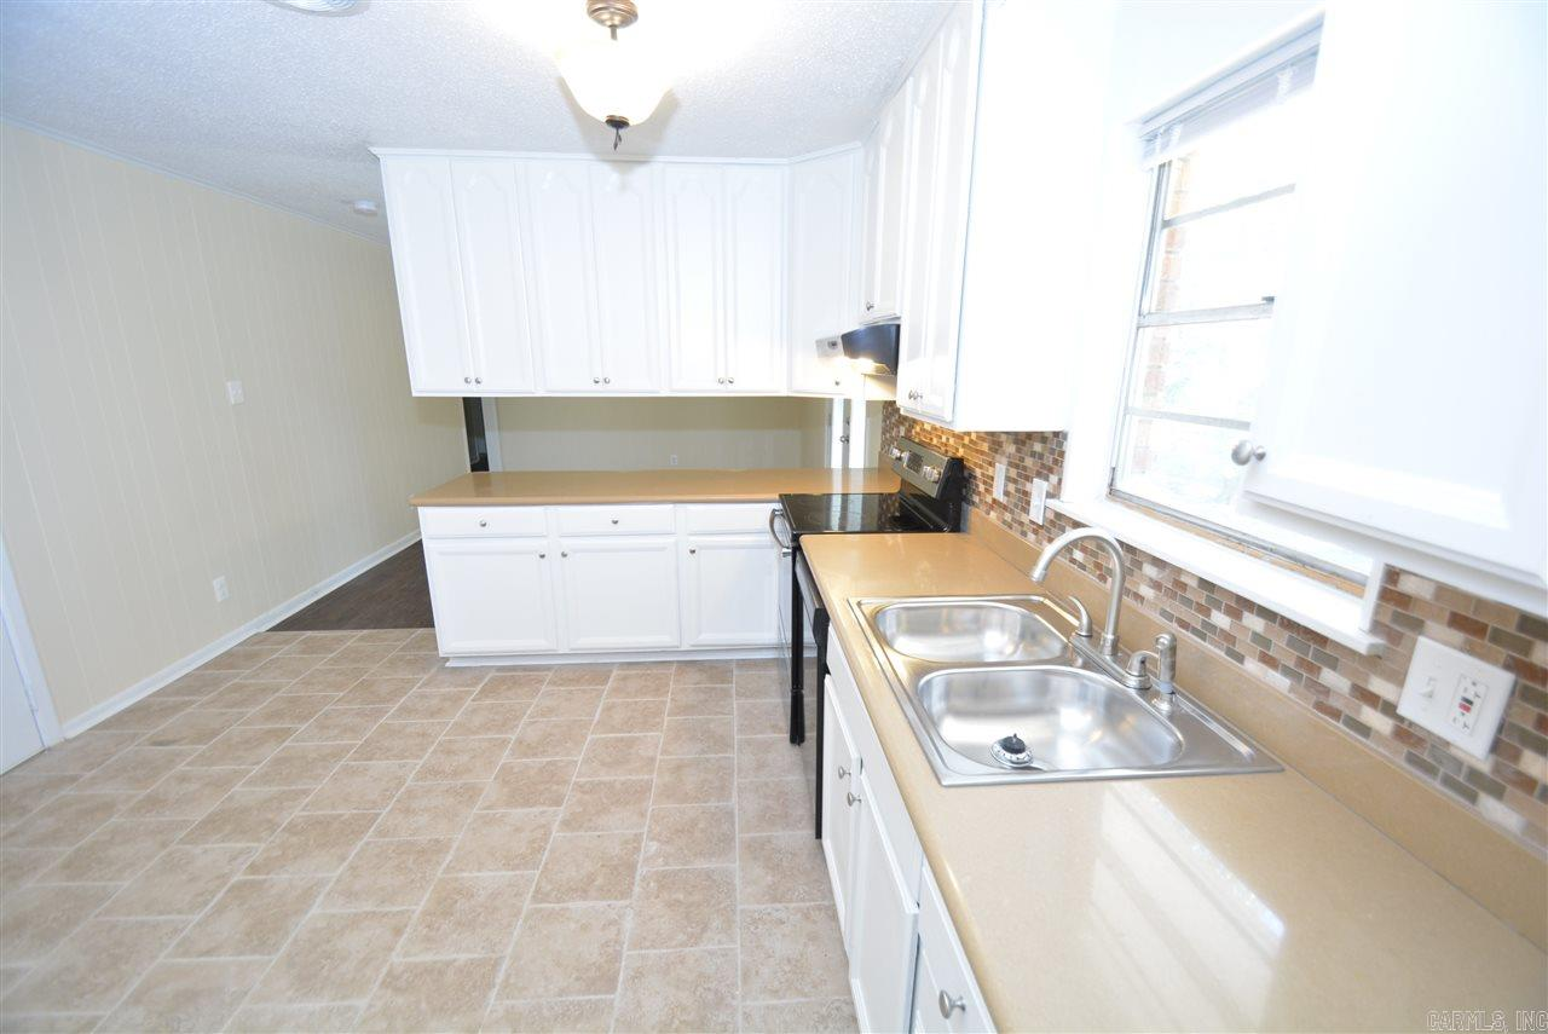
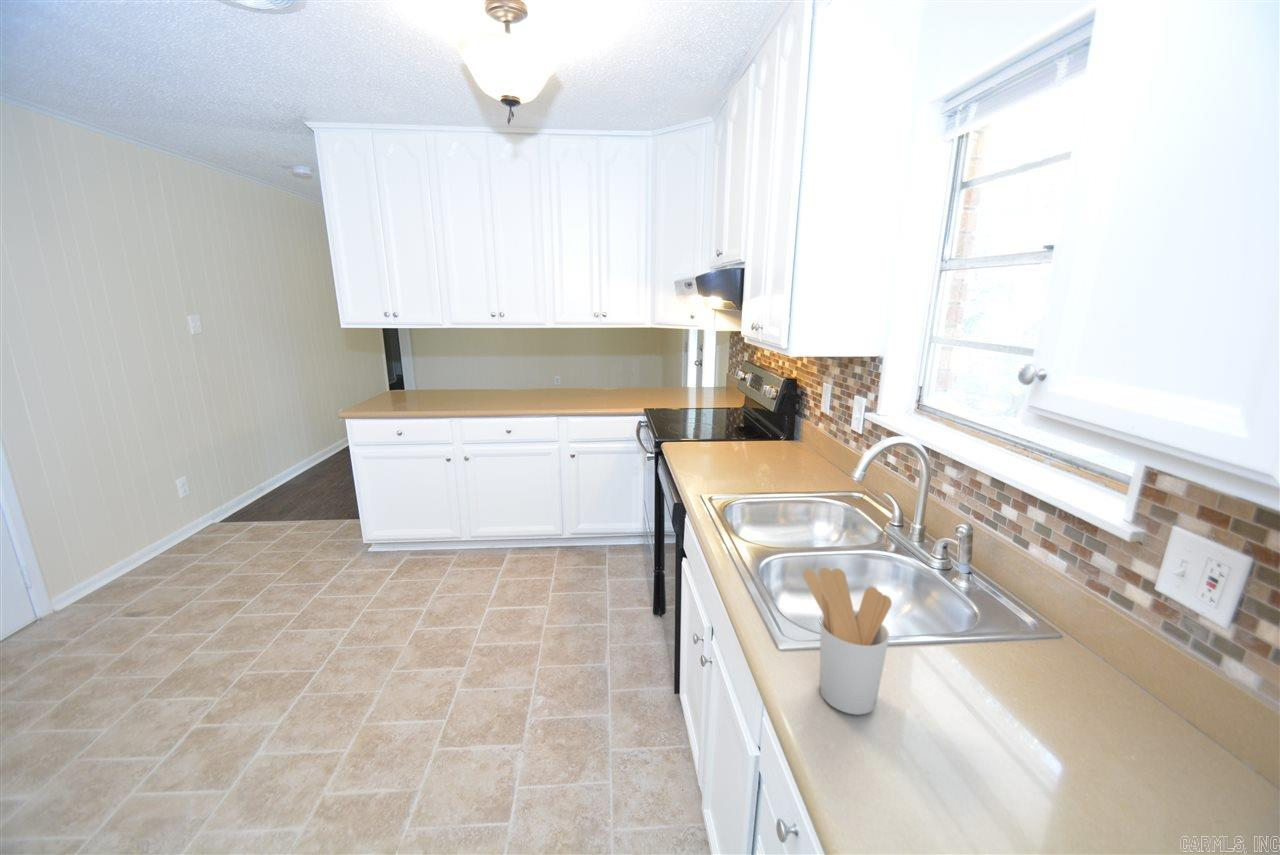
+ utensil holder [802,567,893,716]
